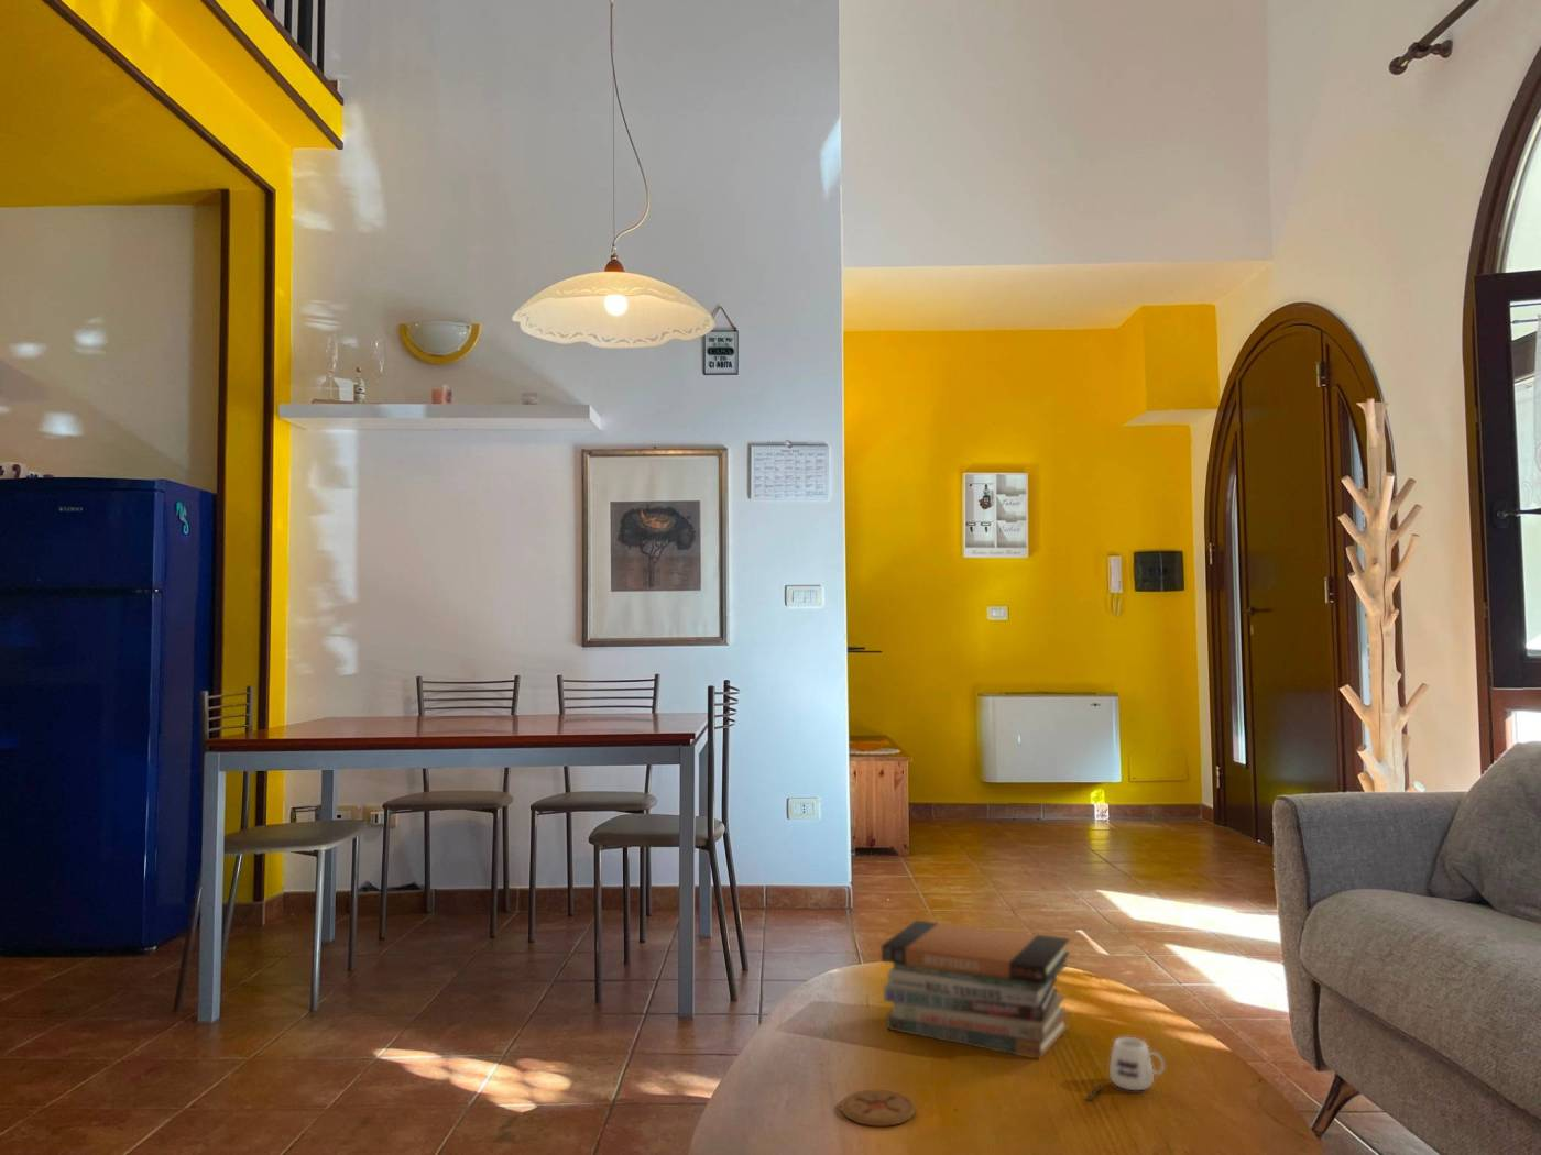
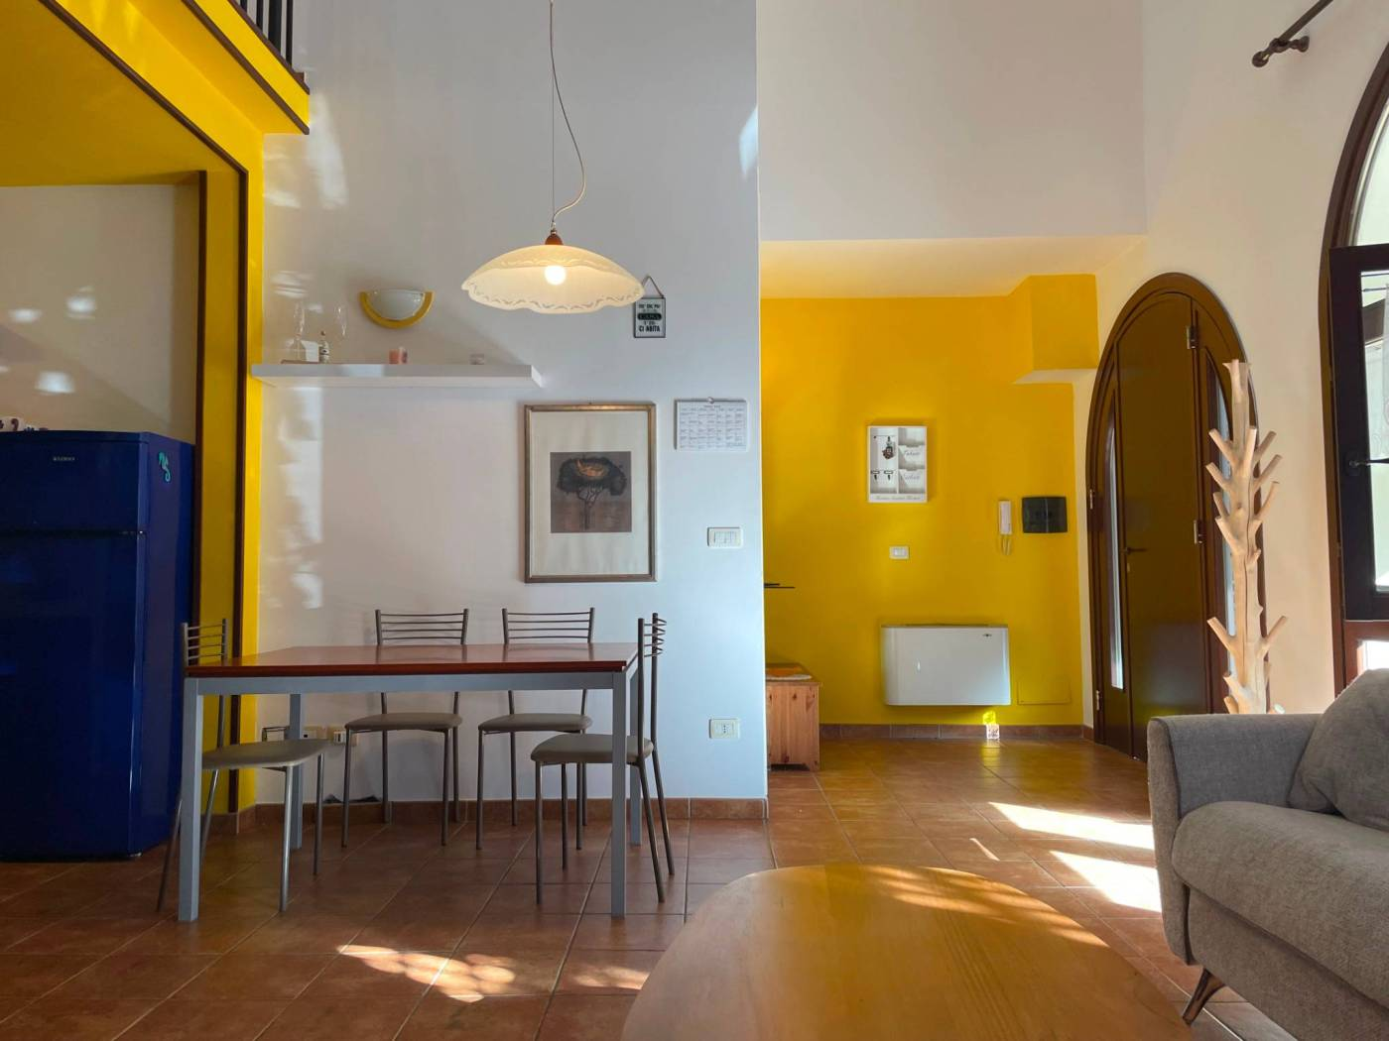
- book stack [881,920,1071,1060]
- coaster [840,1089,916,1127]
- mug [1086,1036,1166,1102]
